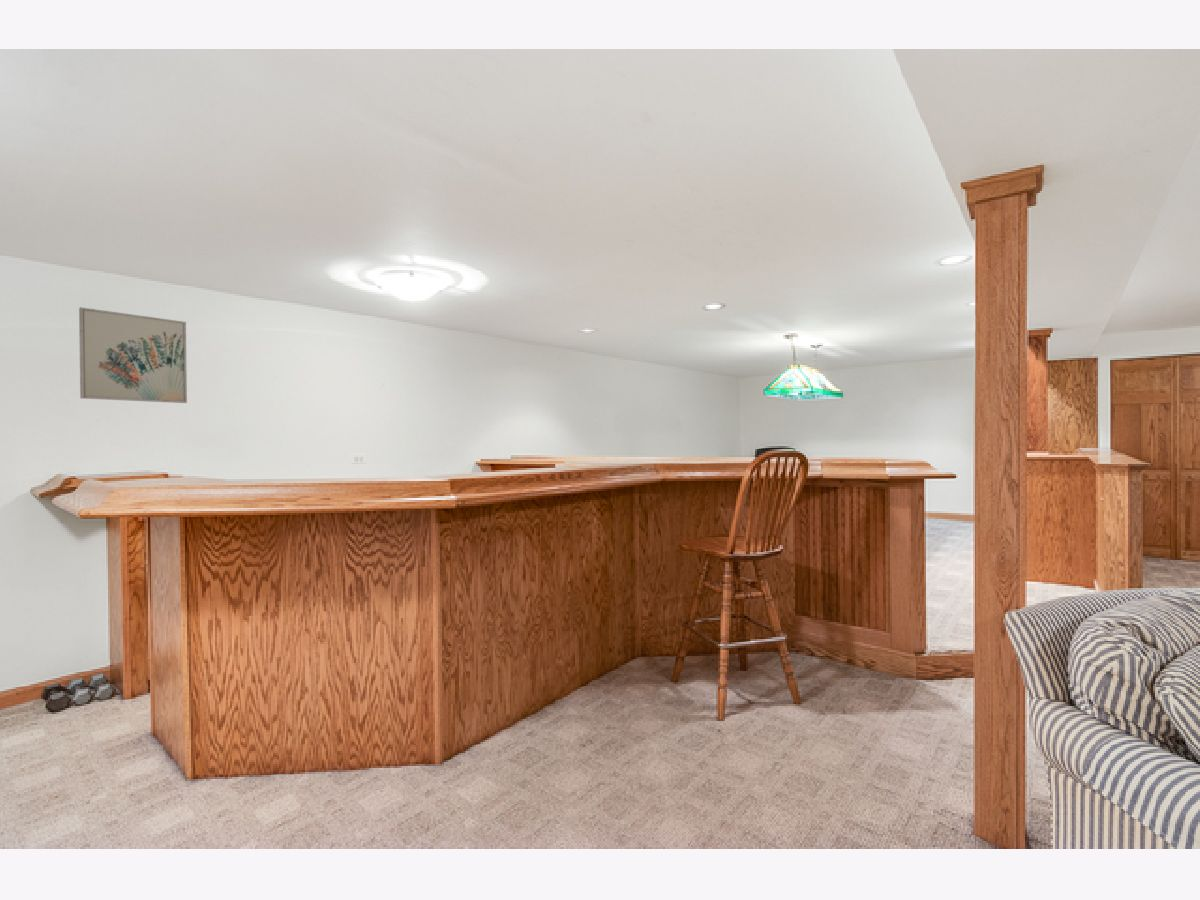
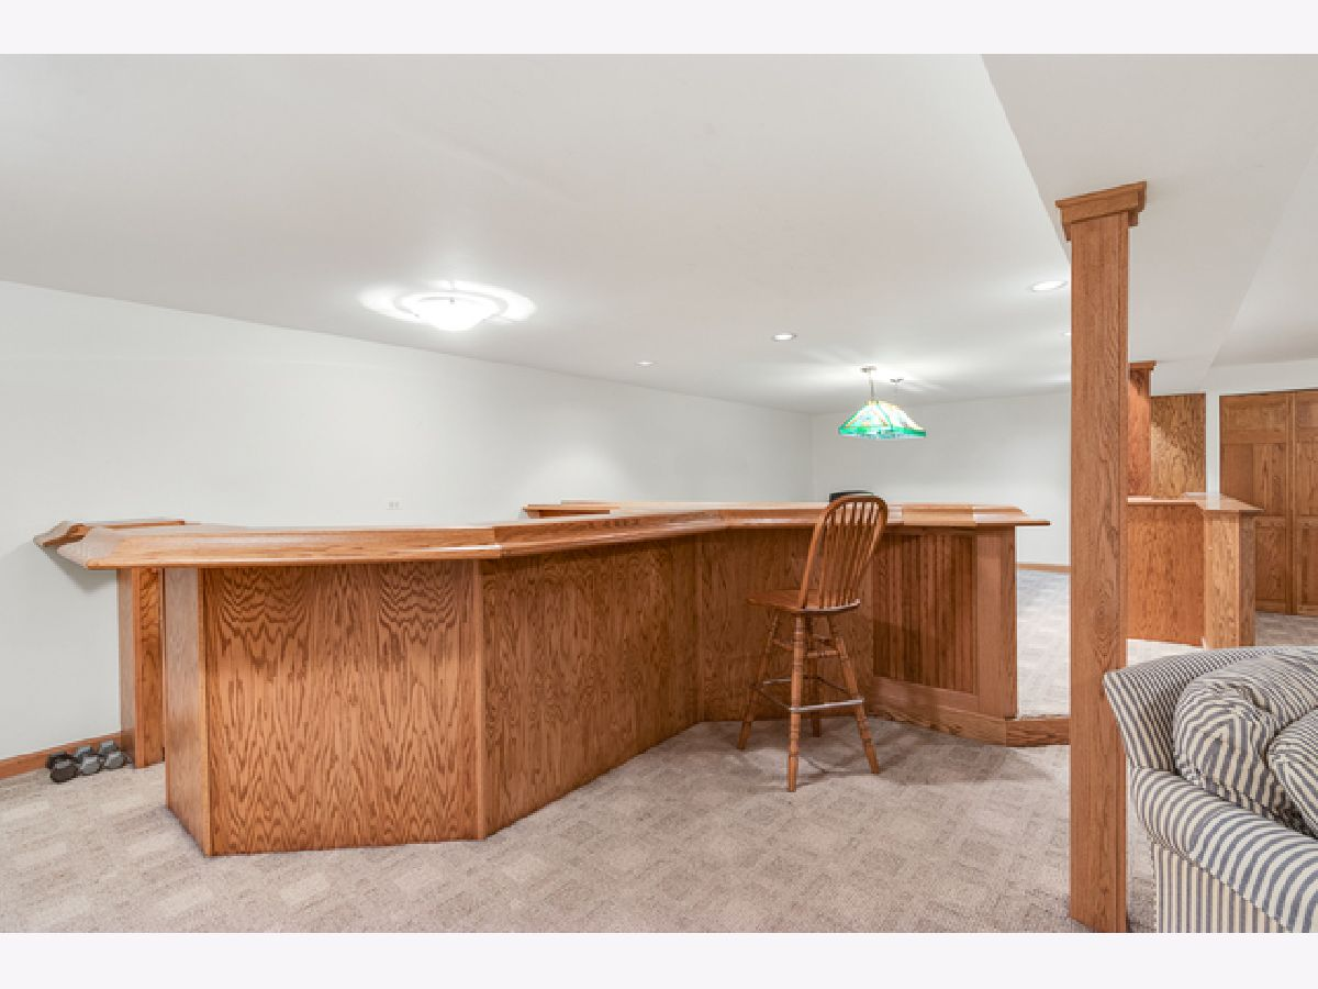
- wall art [78,306,188,404]
